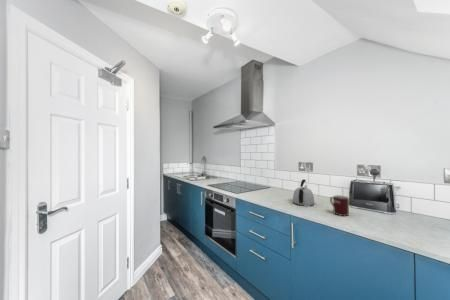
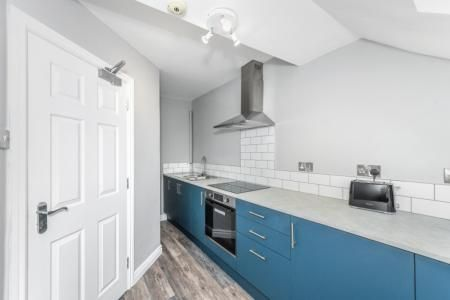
- mug [329,194,350,217]
- kettle [292,178,315,207]
